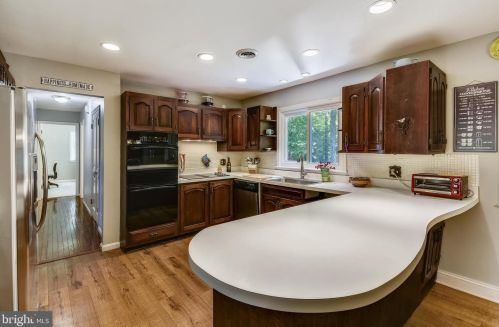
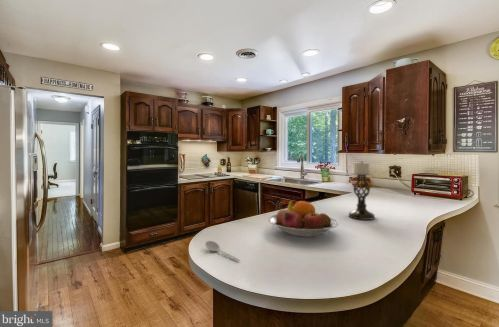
+ candle holder [348,160,376,221]
+ fruit bowl [267,199,340,238]
+ spoon [204,240,241,262]
